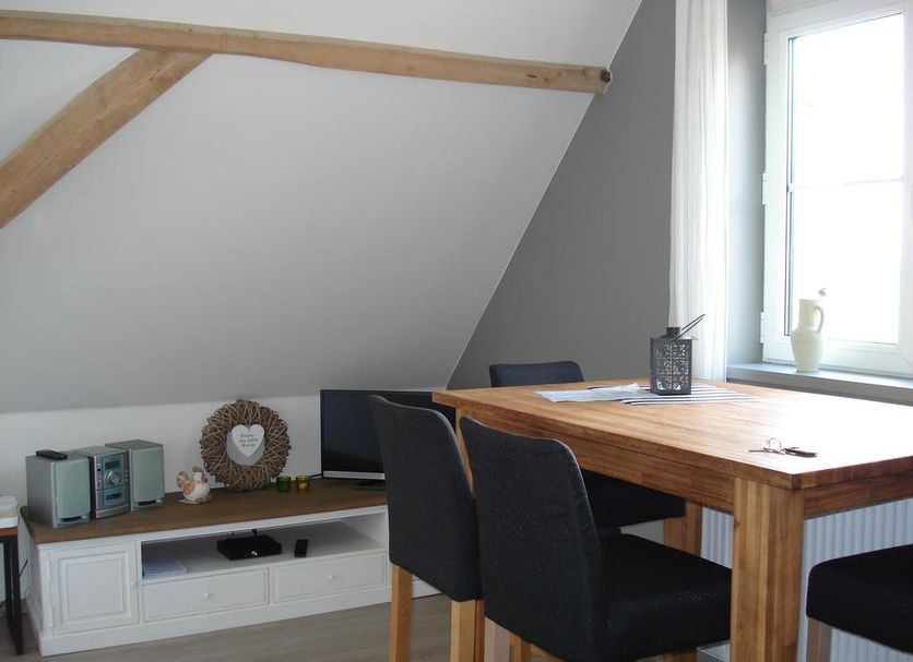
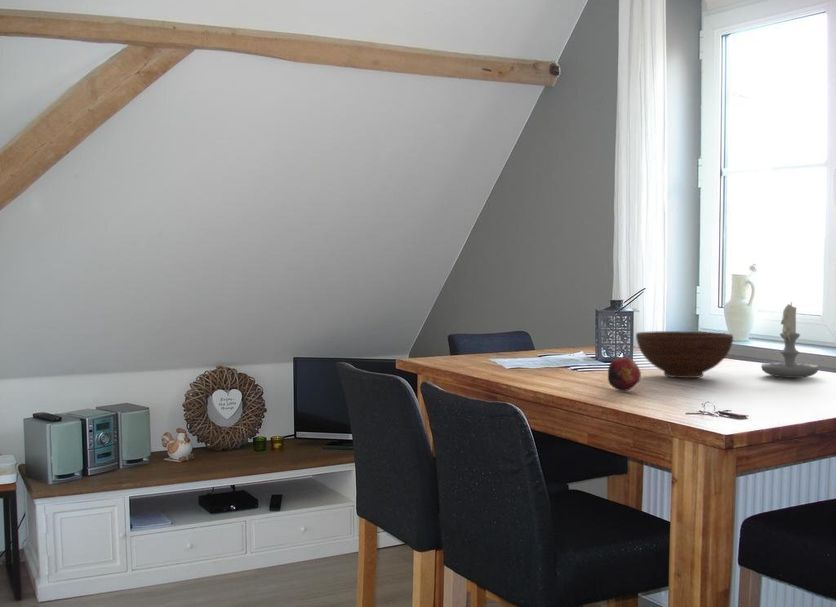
+ candle [760,301,820,379]
+ fruit [607,357,642,392]
+ bowl [635,330,734,379]
